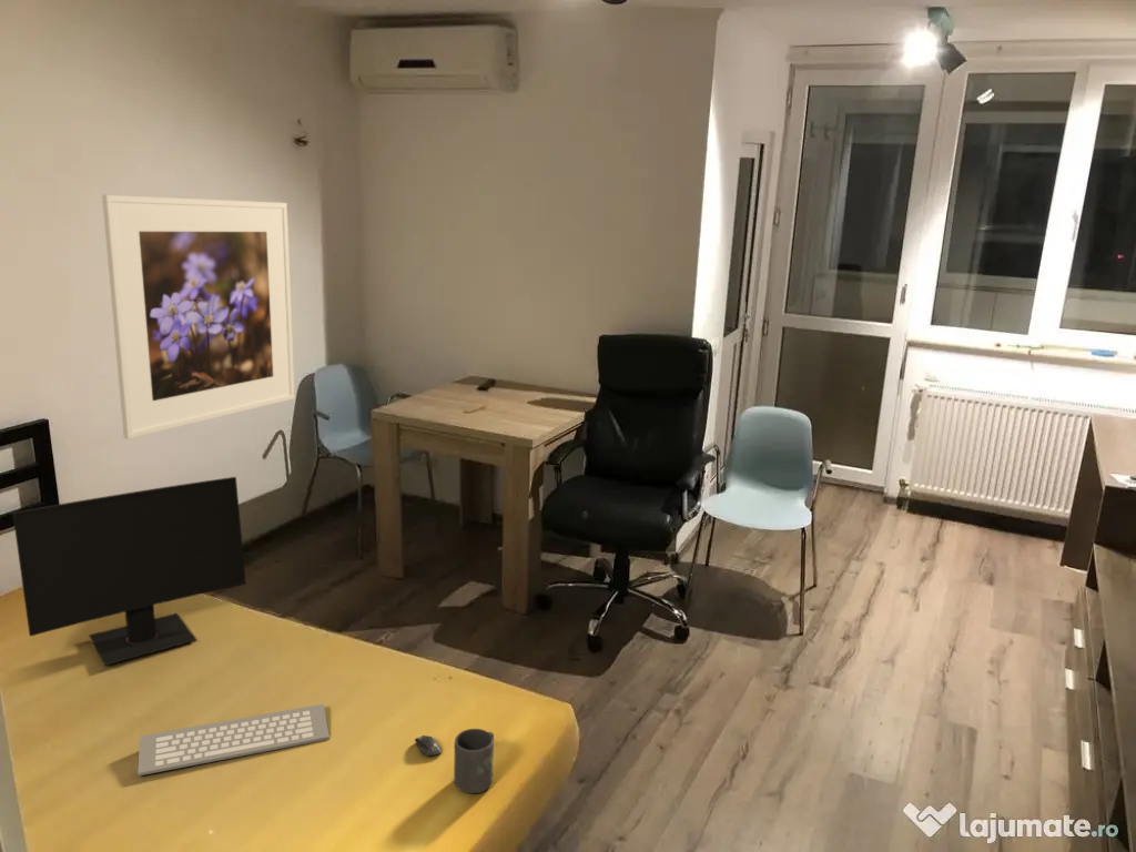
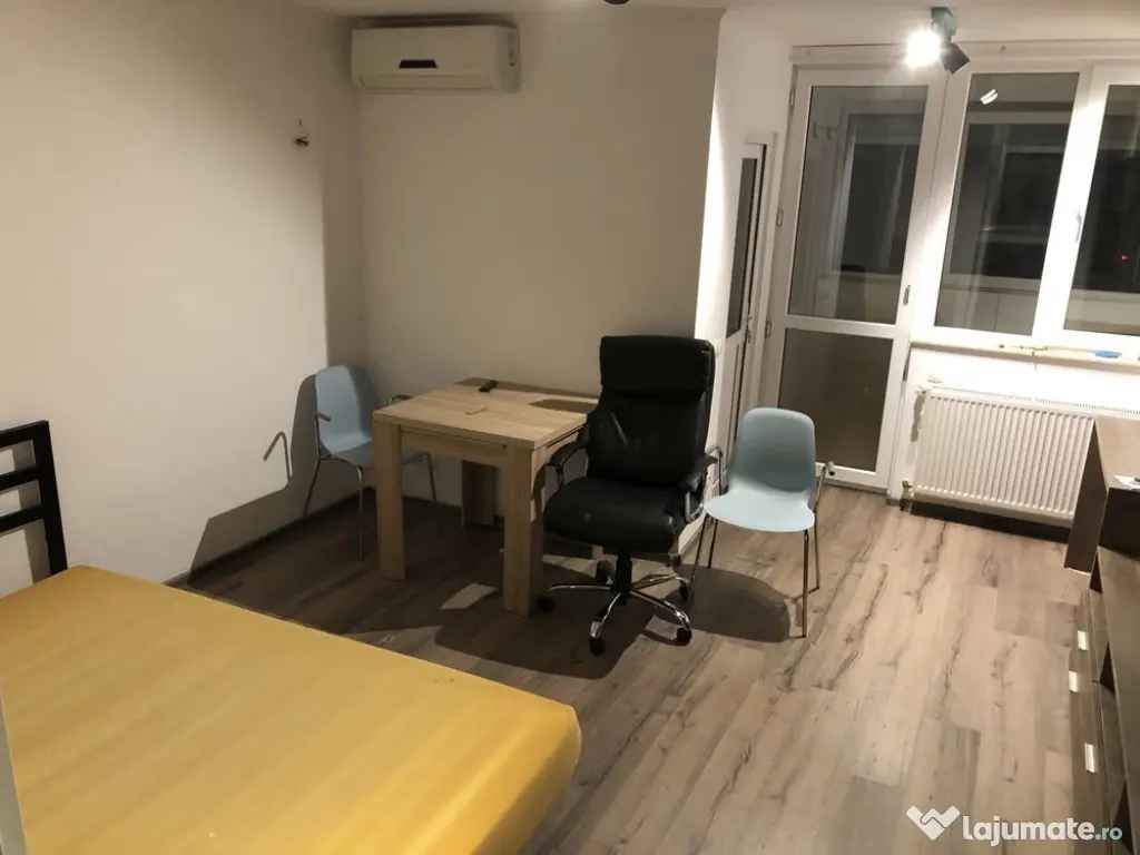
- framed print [101,194,296,440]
- mug [453,728,495,794]
- computer keyboard [136,702,331,777]
- computer monitor [11,476,247,667]
- computer mouse [414,734,443,757]
